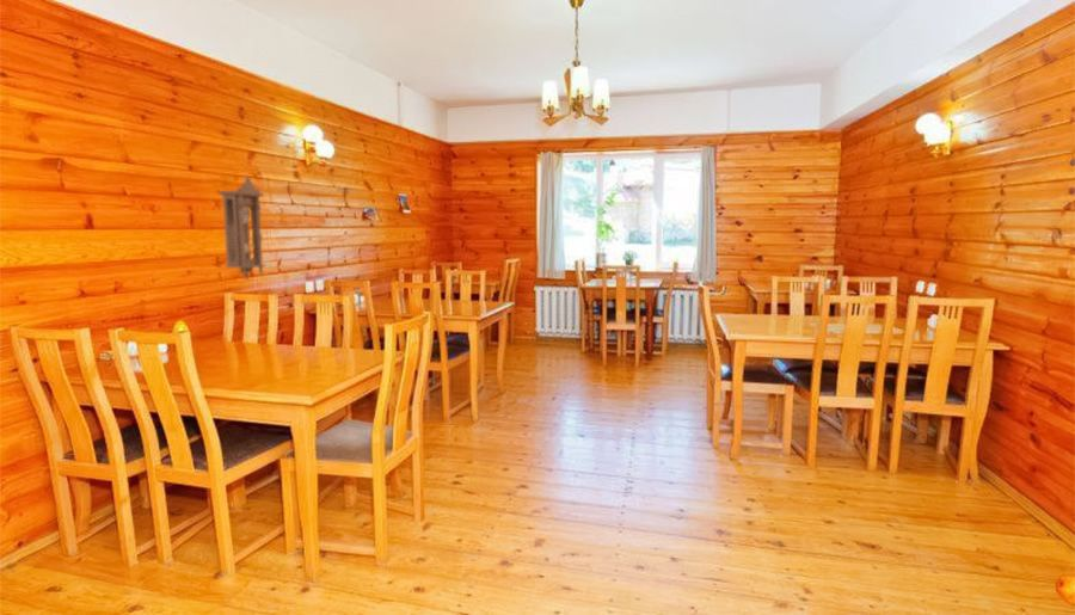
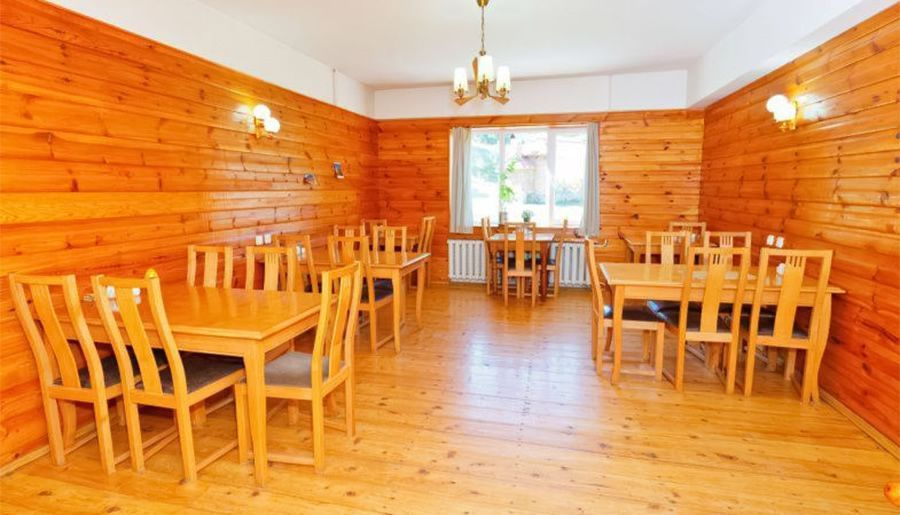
- pendulum clock [217,174,268,281]
